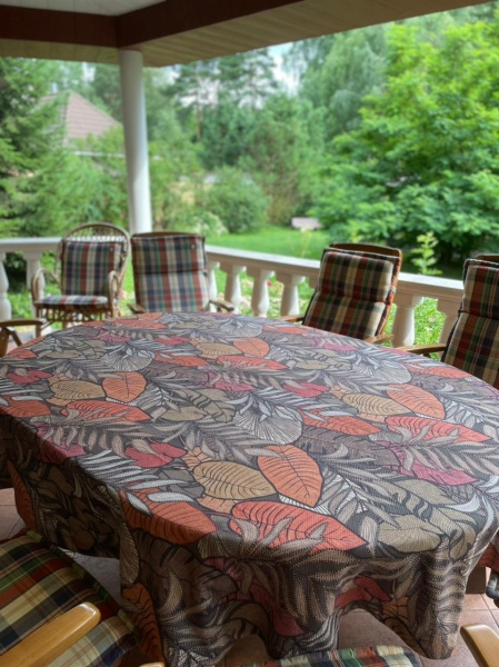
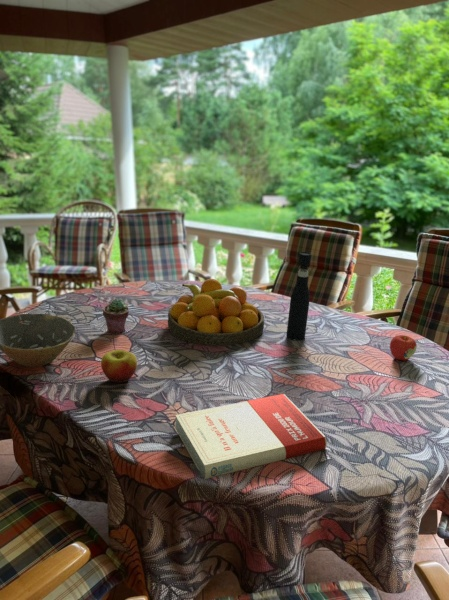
+ apple [389,334,418,362]
+ potted succulent [102,298,130,335]
+ apple [100,349,138,384]
+ book [174,393,328,480]
+ pepper grinder [285,251,312,341]
+ bowl [0,313,77,368]
+ fruit bowl [167,278,265,346]
